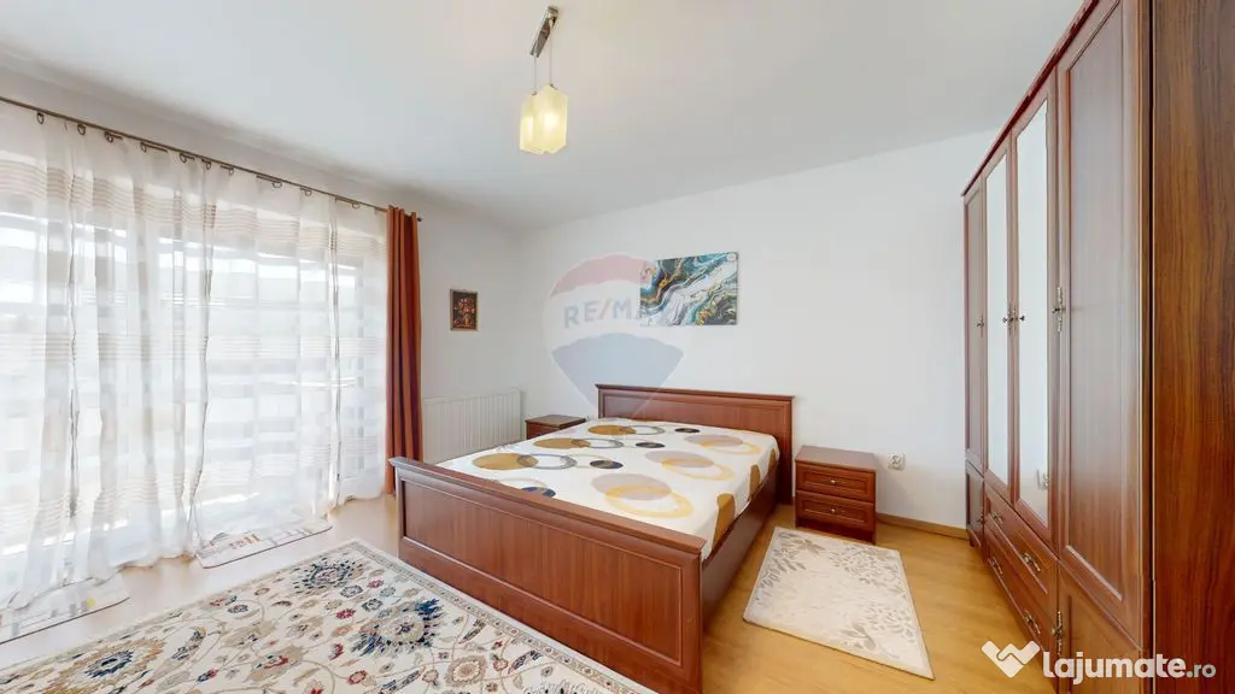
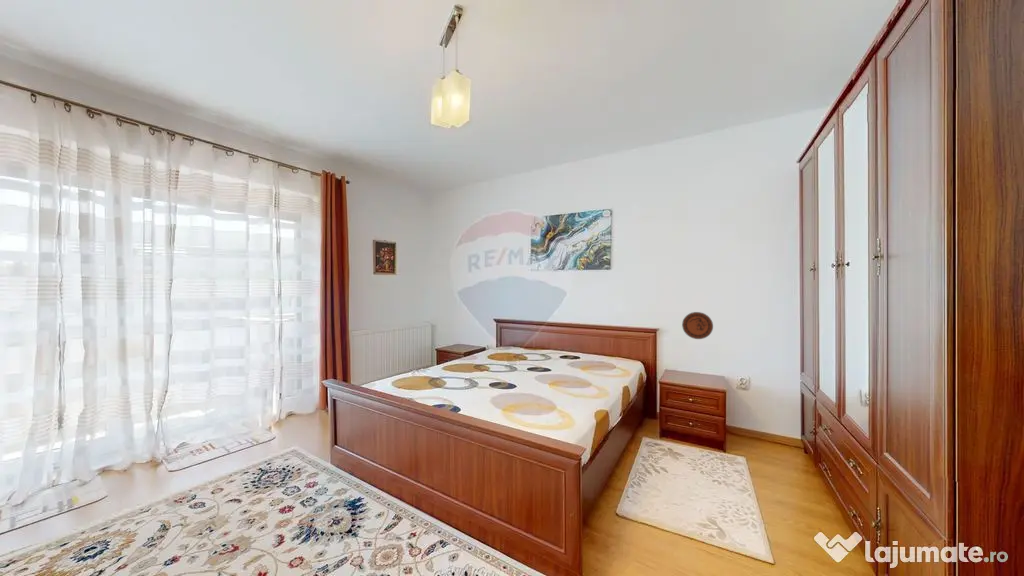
+ decorative plate [681,311,714,340]
